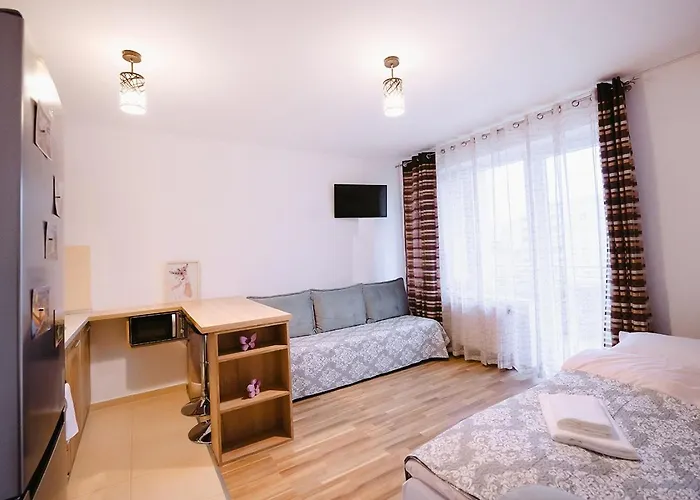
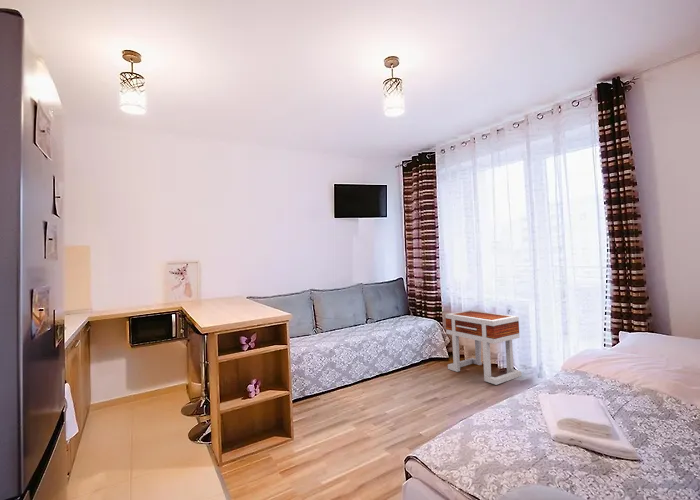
+ side table [444,309,523,386]
